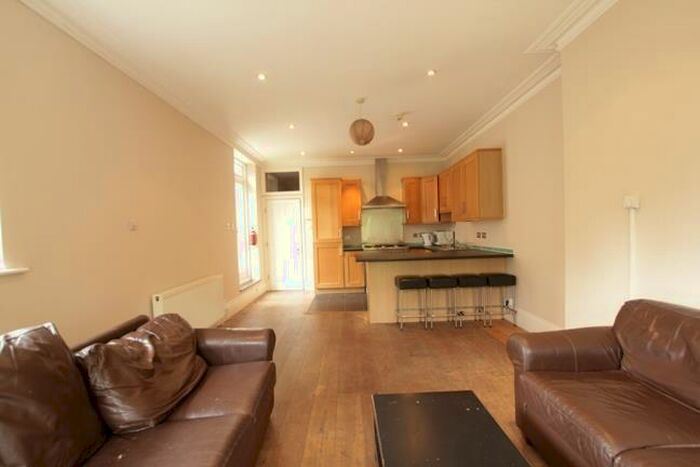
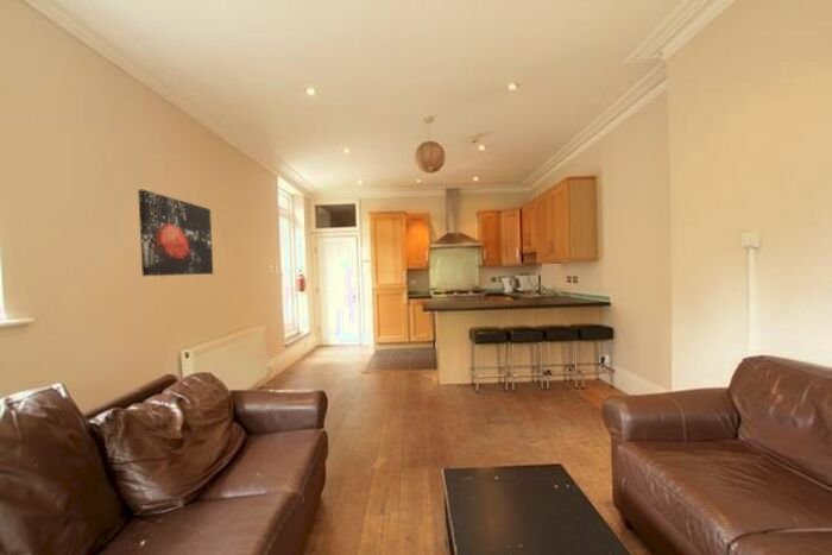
+ wall art [137,189,214,277]
